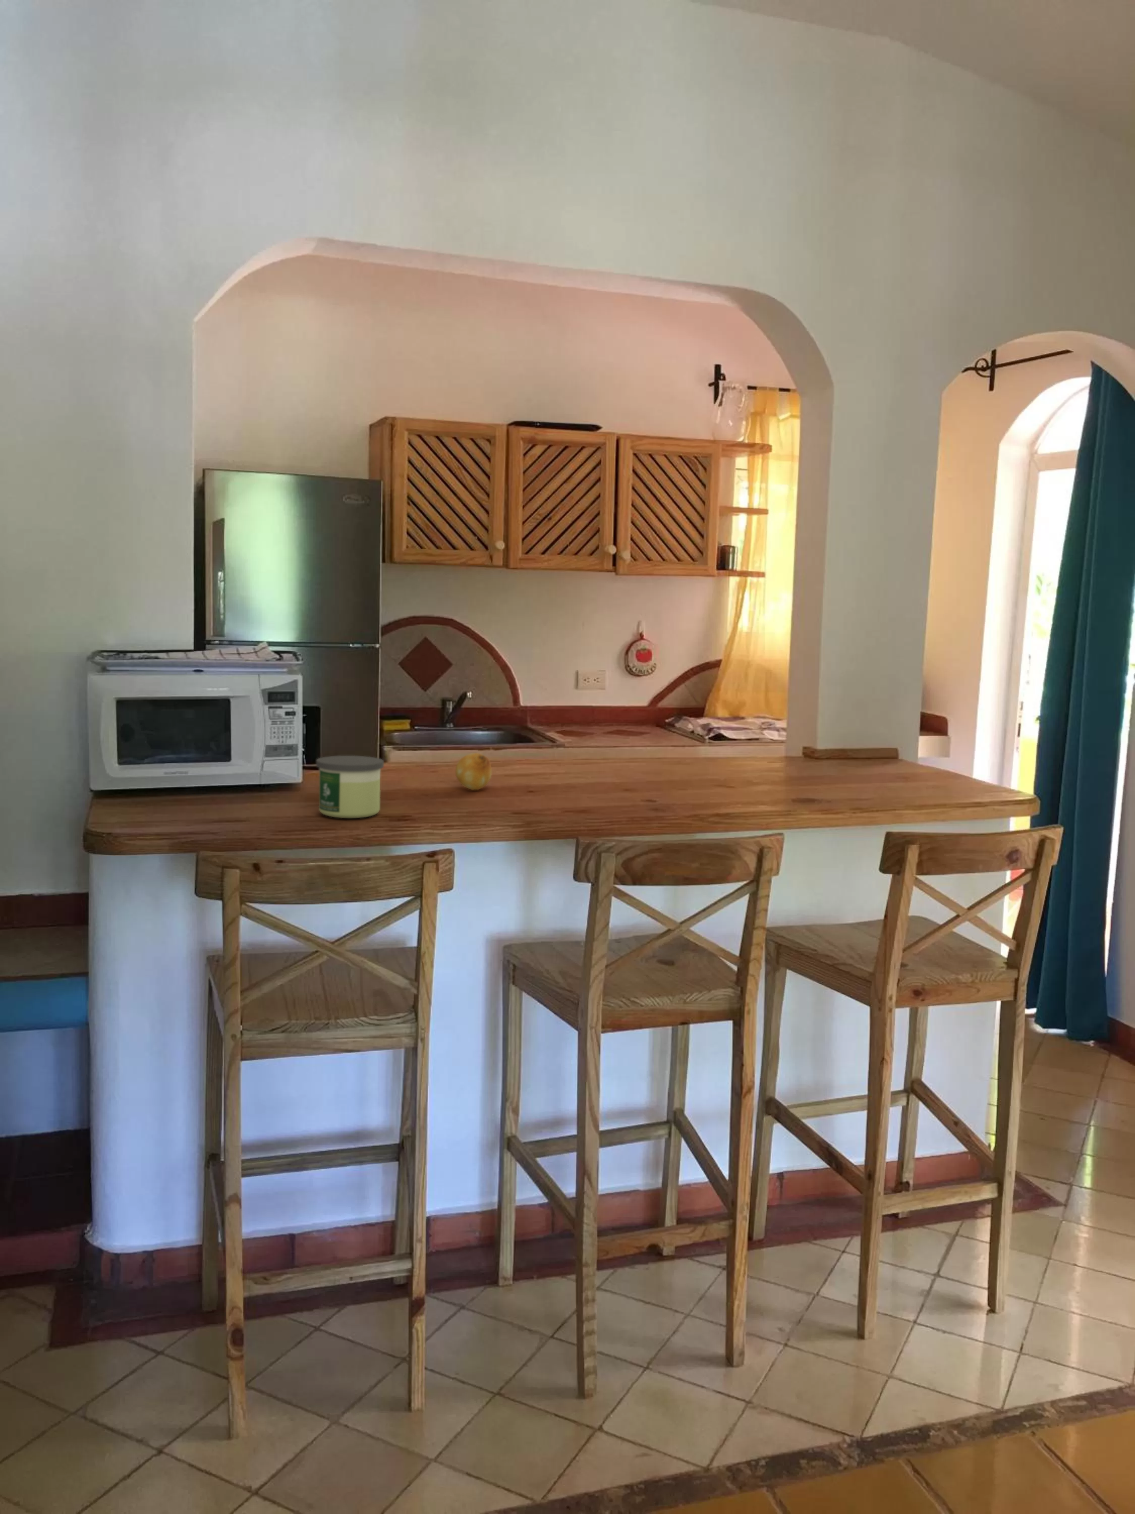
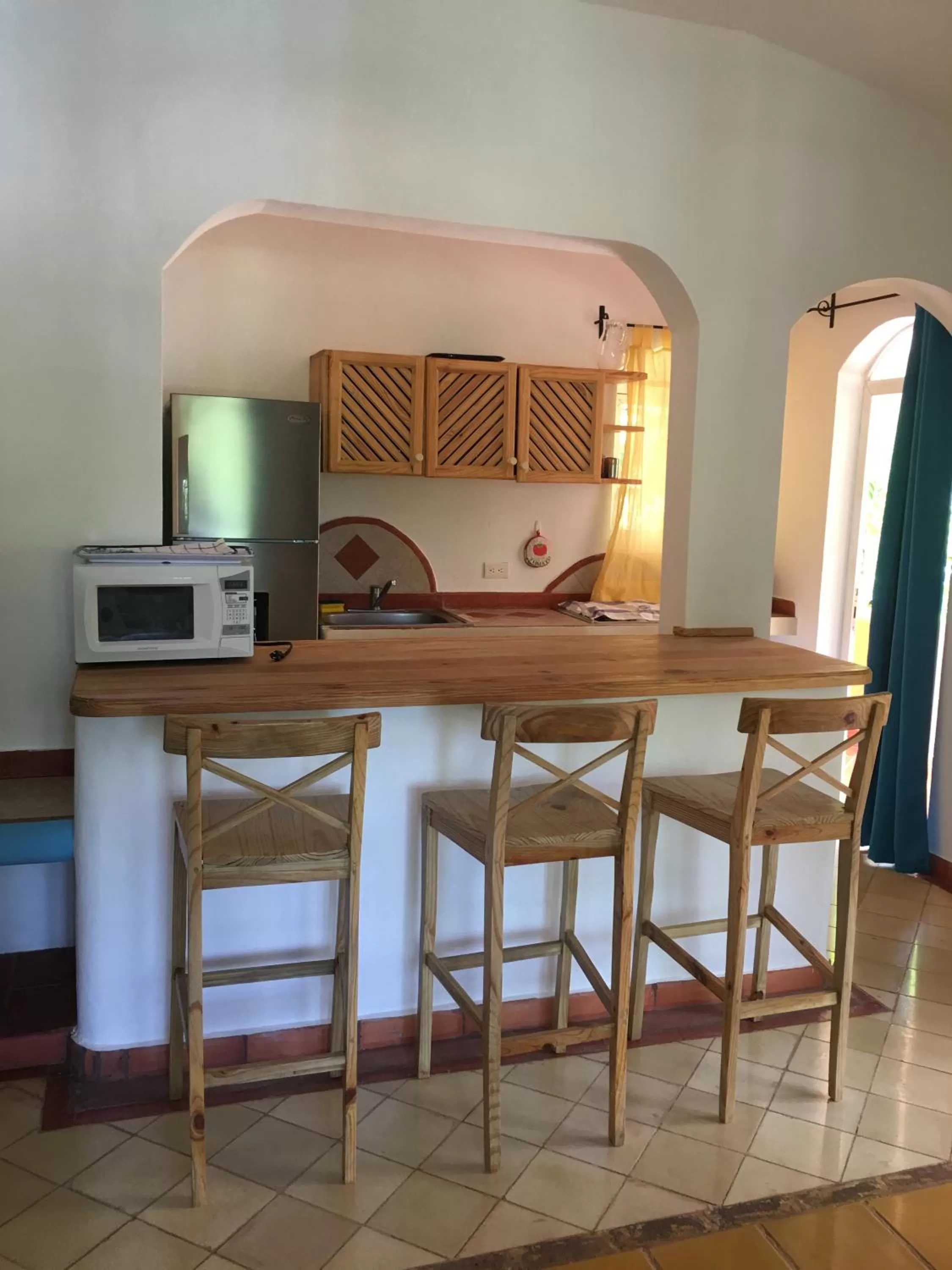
- fruit [455,752,492,790]
- candle [316,755,384,819]
